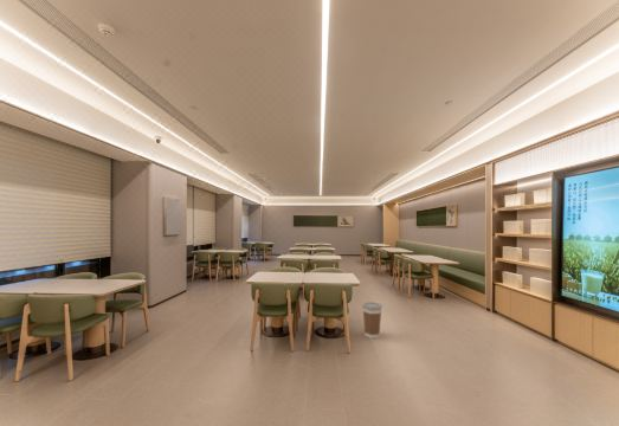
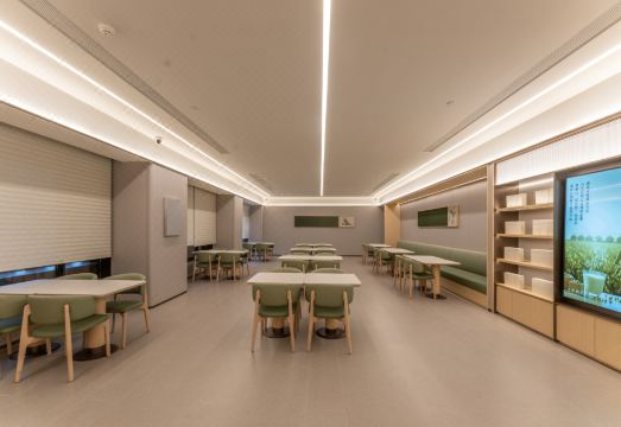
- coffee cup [361,301,383,340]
